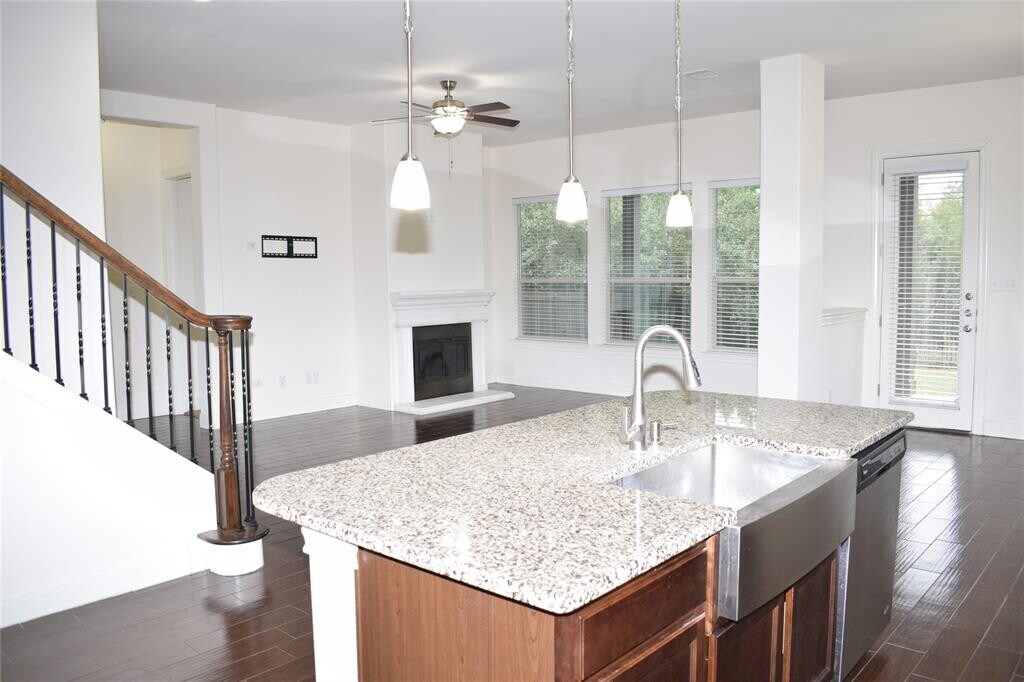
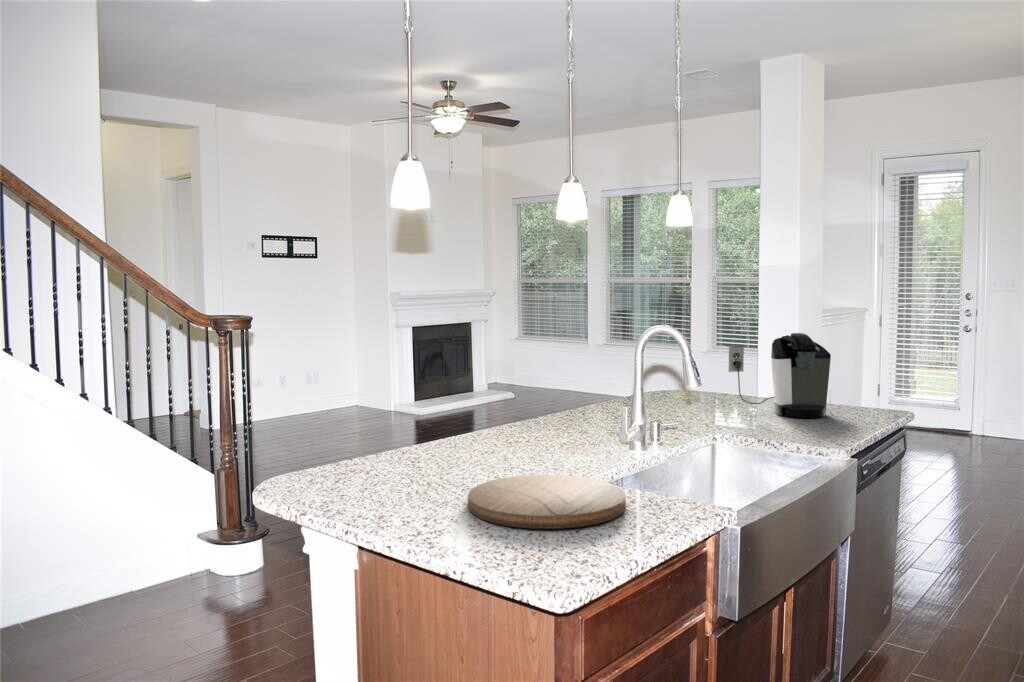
+ cutting board [467,474,627,530]
+ coffee maker [728,332,832,419]
